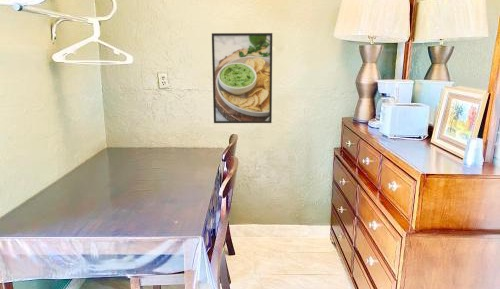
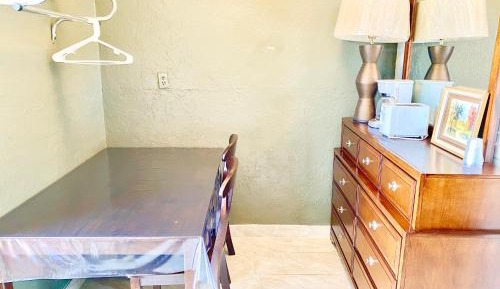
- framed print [211,32,273,124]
